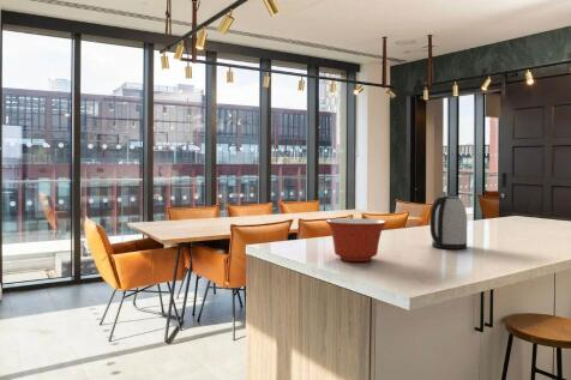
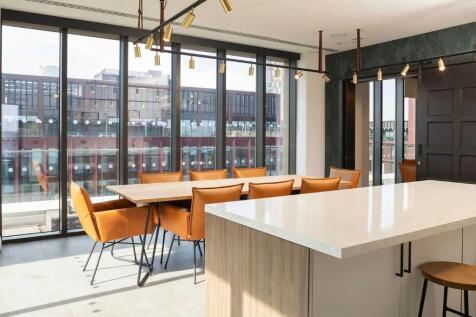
- mixing bowl [325,217,387,263]
- kettle [429,193,469,251]
